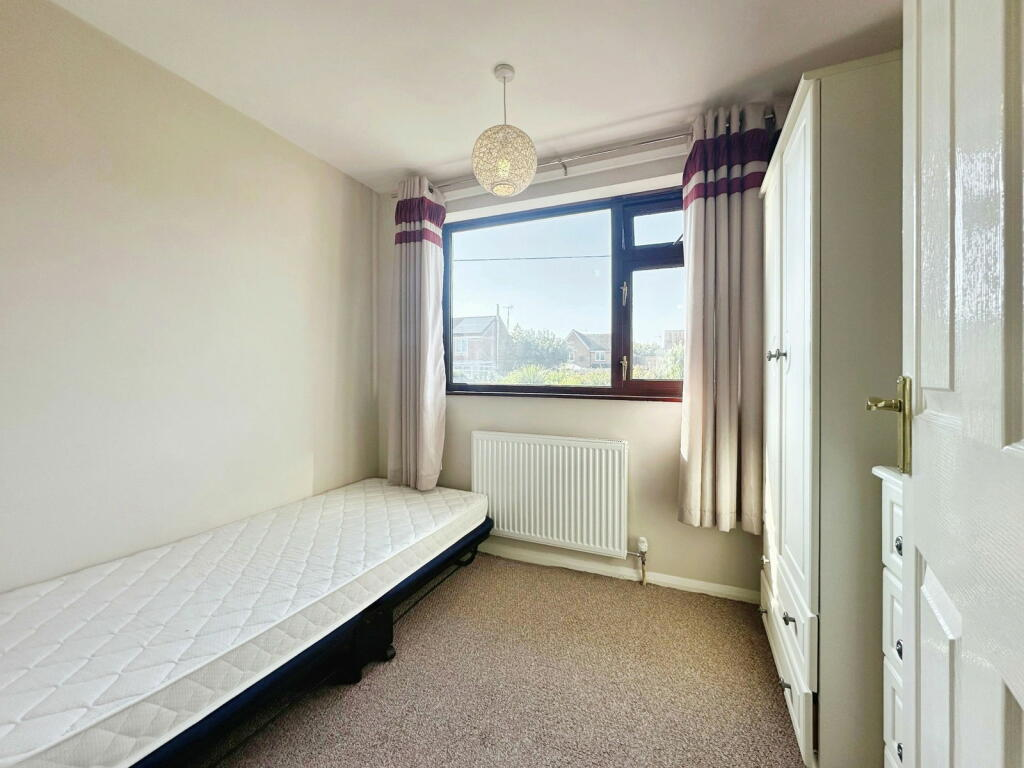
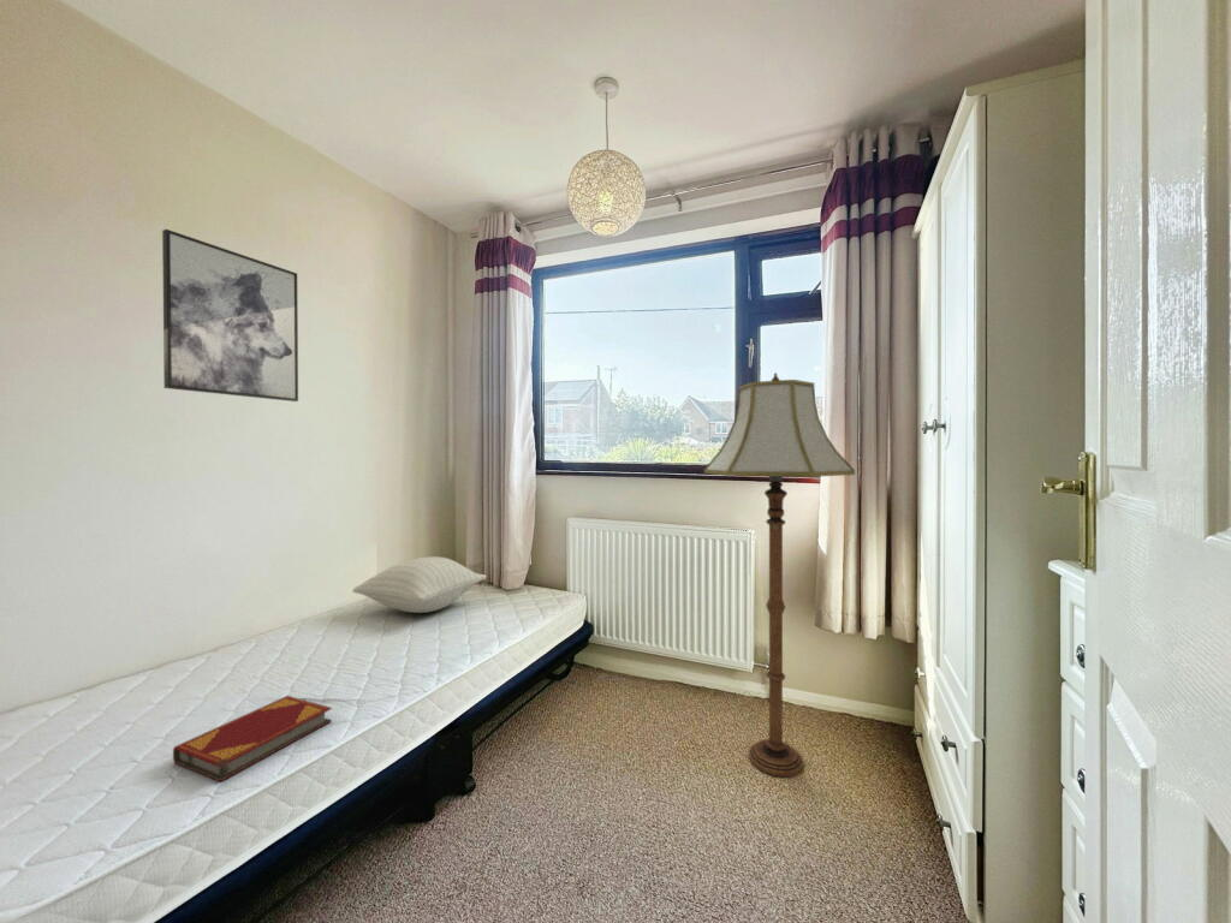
+ wall art [161,228,299,403]
+ pillow [351,555,487,614]
+ hardback book [172,695,333,782]
+ floor lamp [703,371,856,778]
